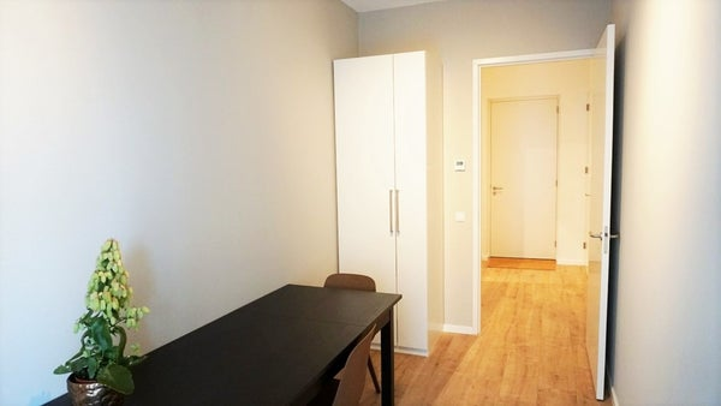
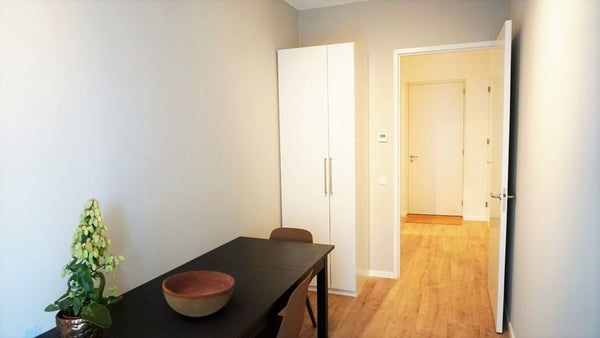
+ bowl [162,270,236,318]
